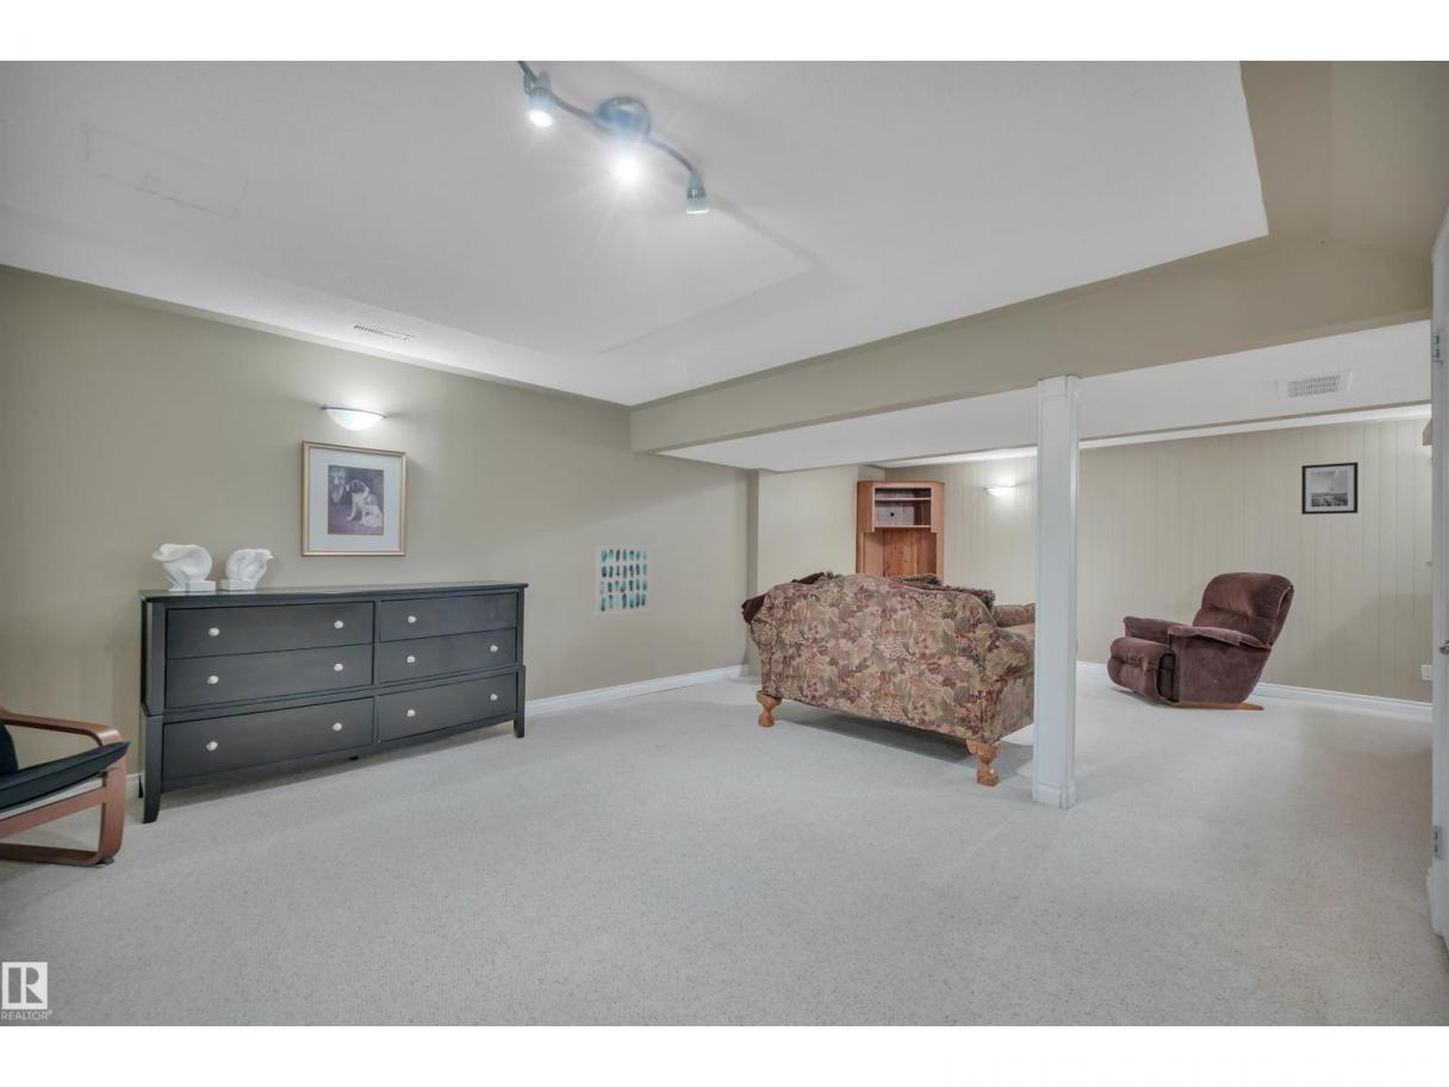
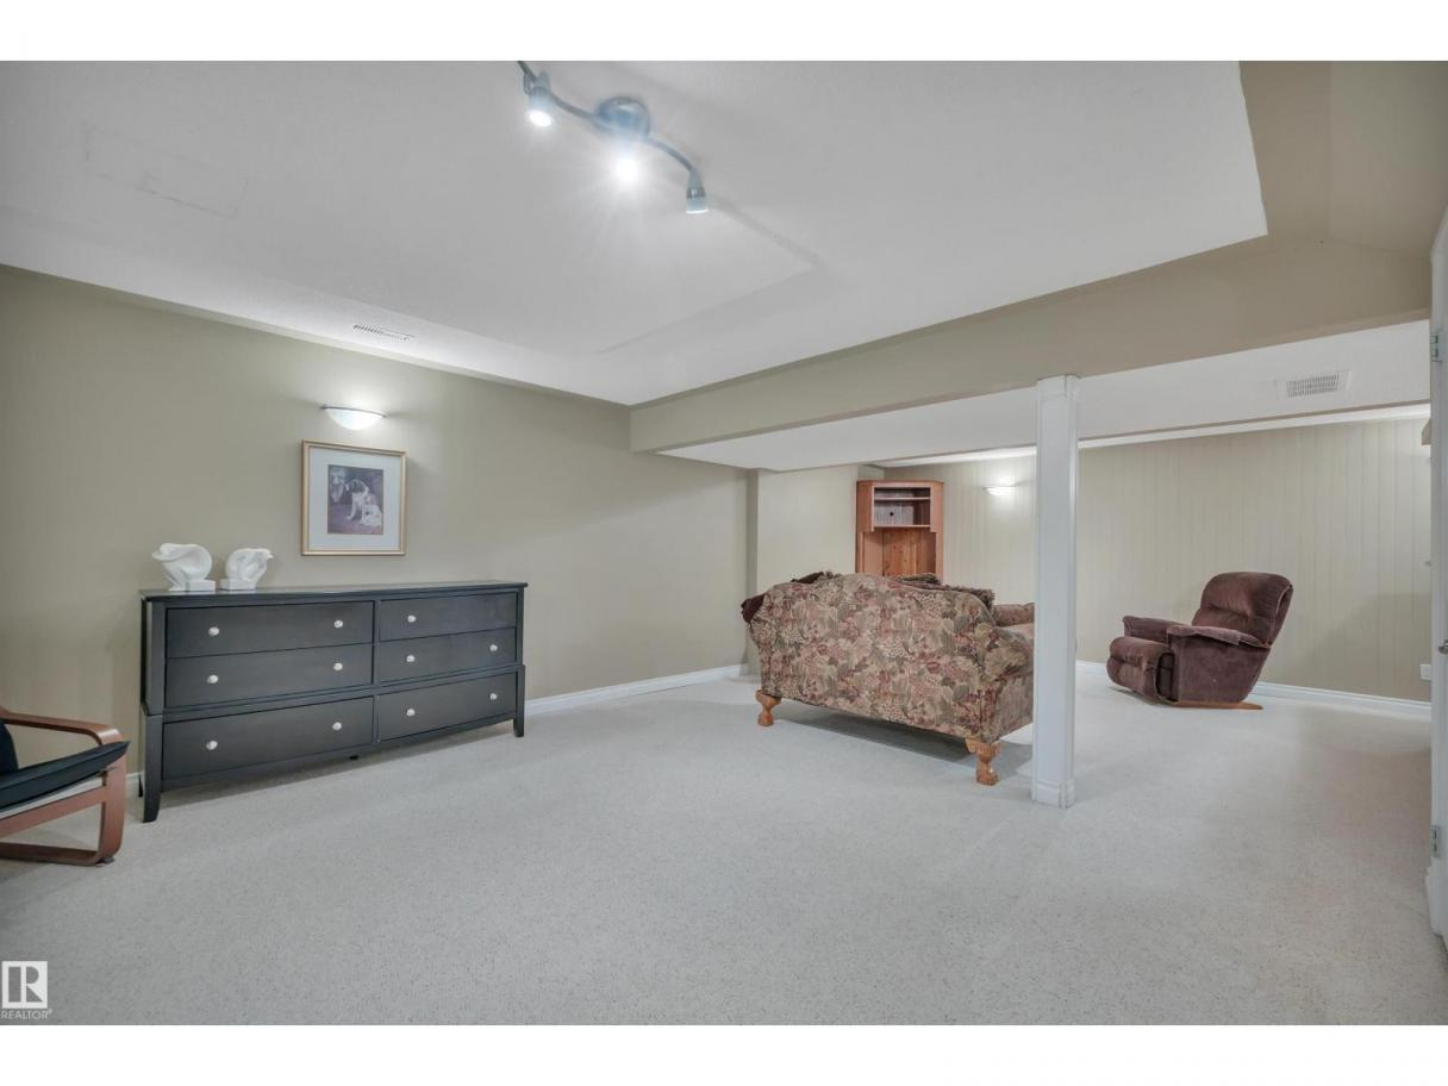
- wall art [1300,461,1360,516]
- wall art [593,545,653,617]
